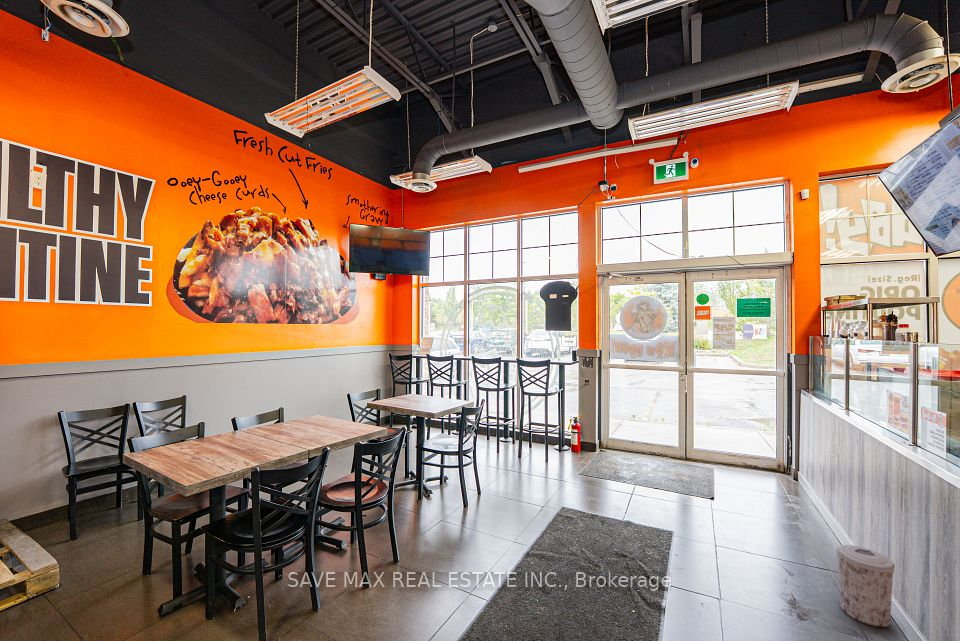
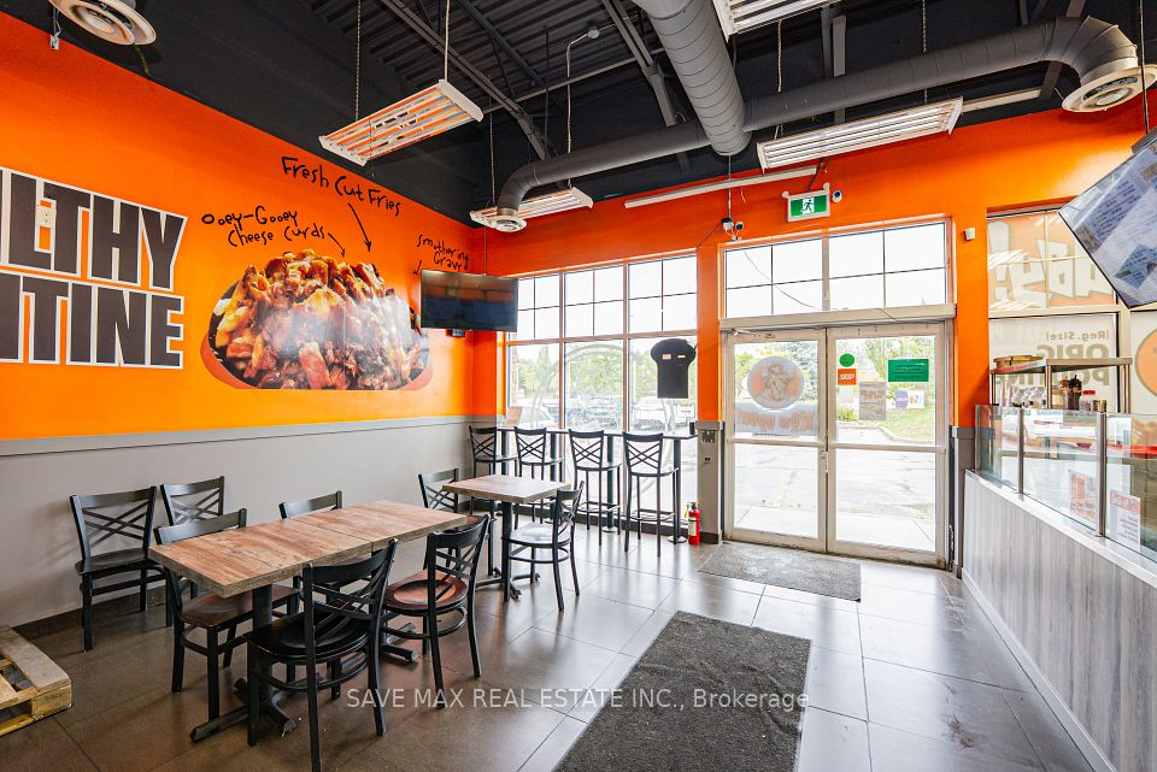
- trash can [836,544,896,628]
